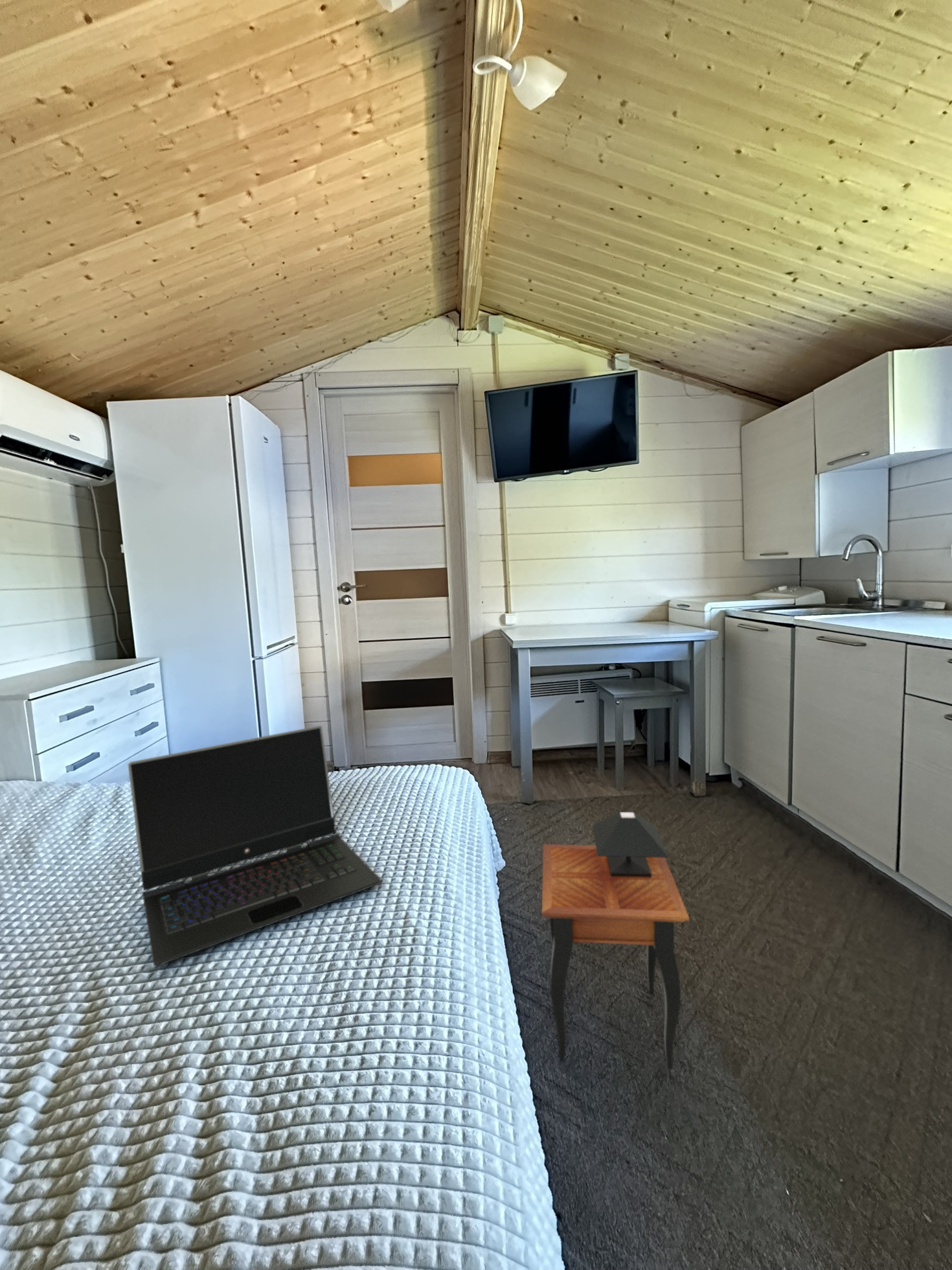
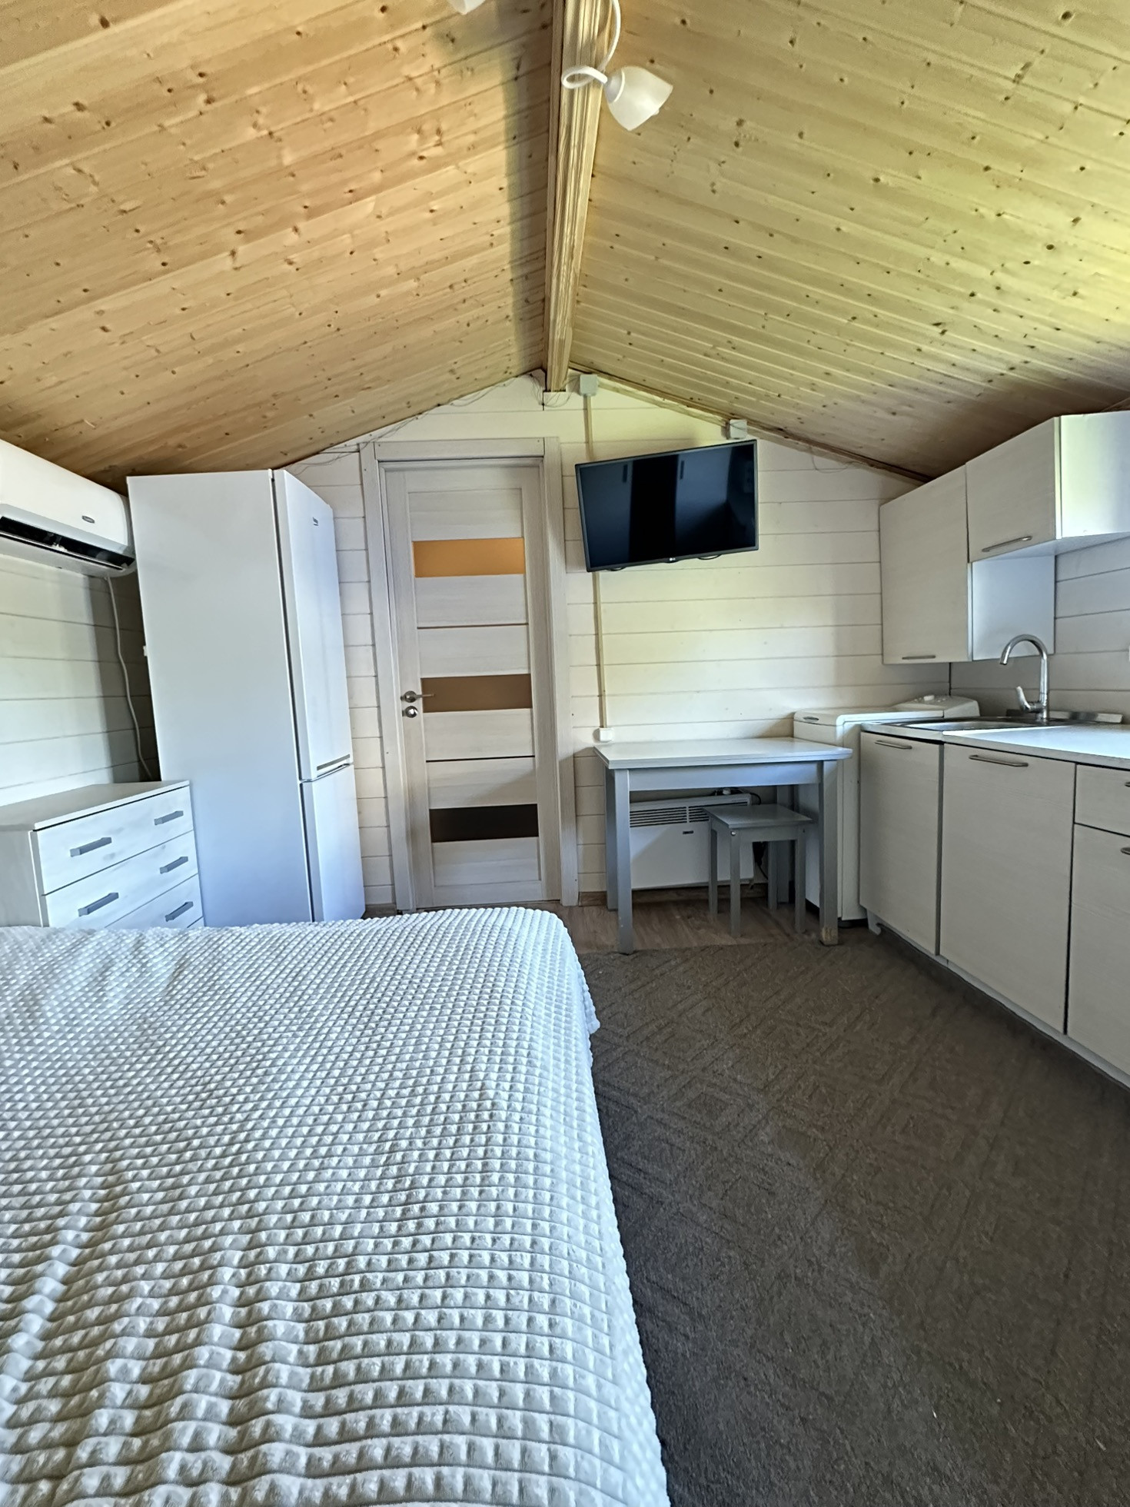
- side table [541,811,690,1069]
- laptop computer [128,725,382,967]
